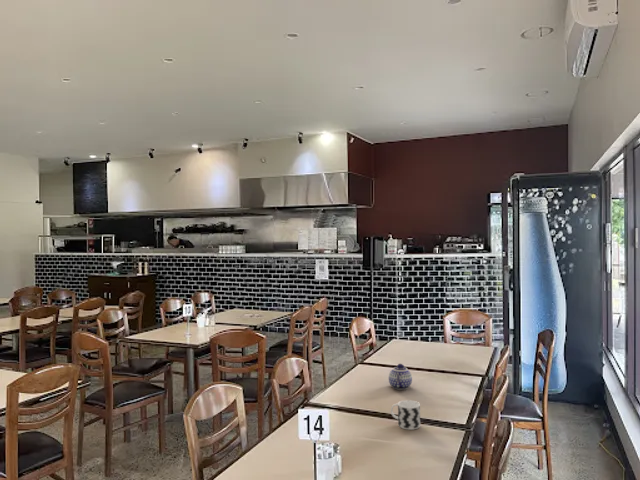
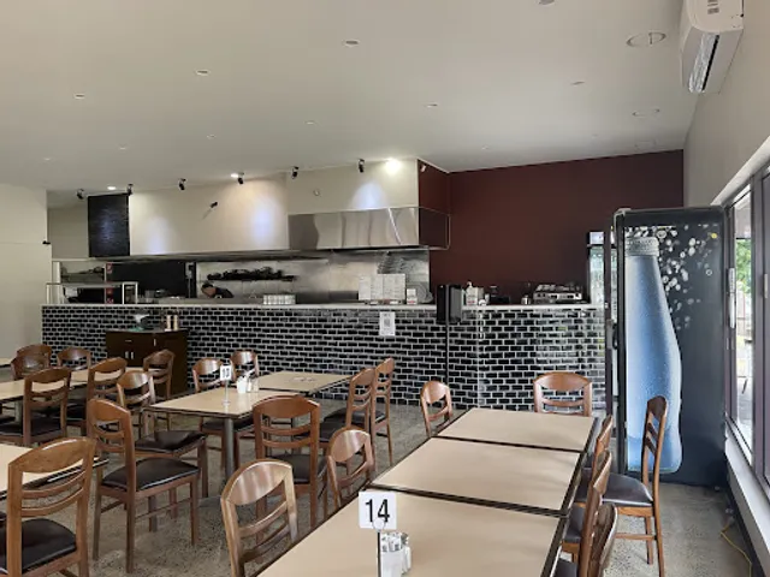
- cup [390,399,421,431]
- teapot [388,363,413,391]
